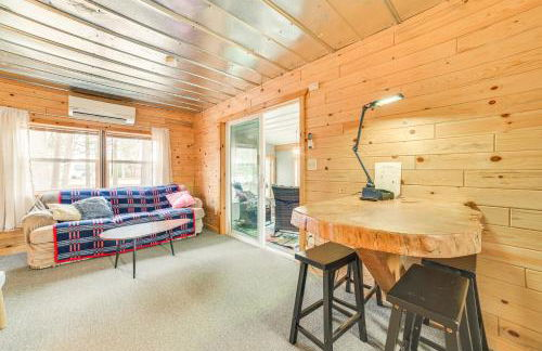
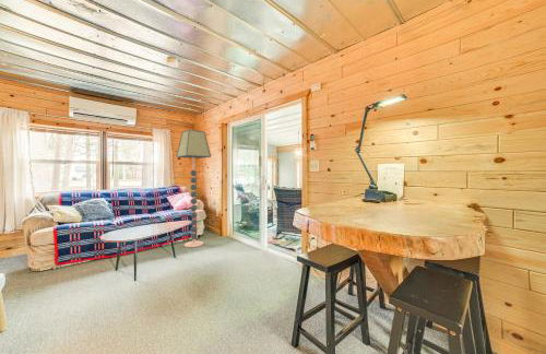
+ floor lamp [175,129,212,249]
